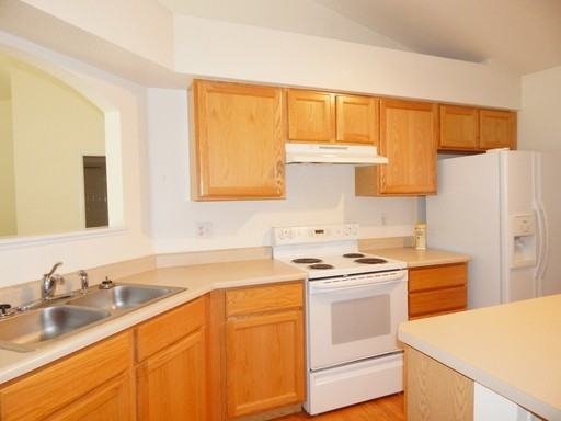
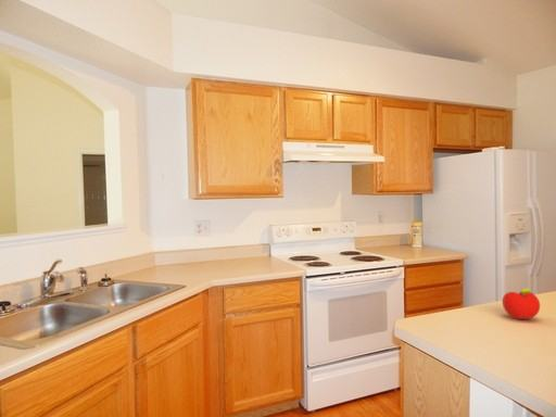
+ fruit [502,287,541,320]
